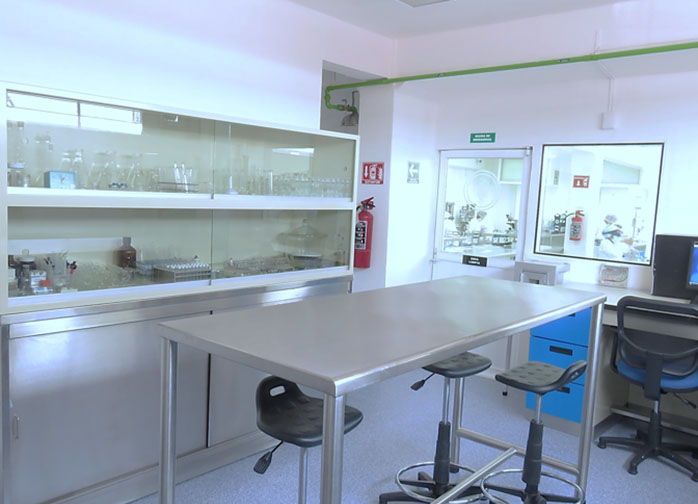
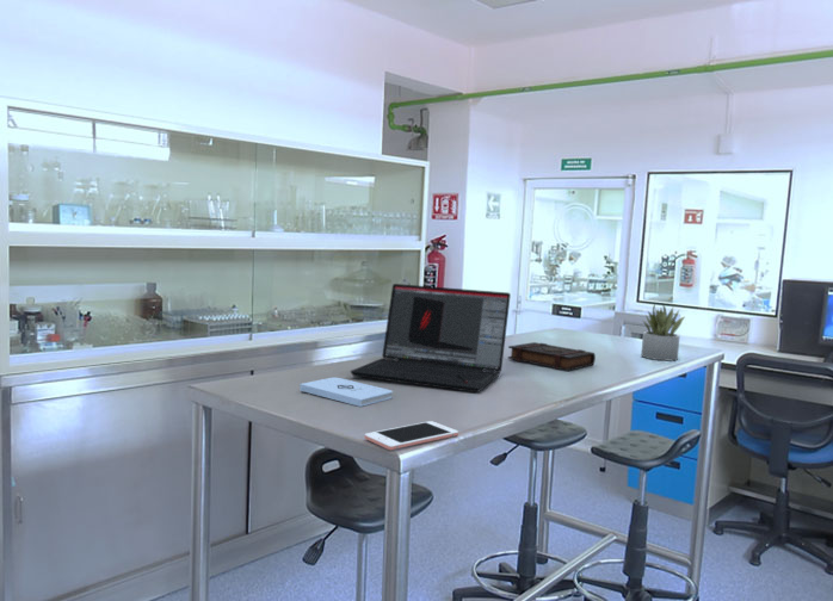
+ notepad [298,377,394,408]
+ cell phone [363,420,459,451]
+ succulent plant [640,302,686,361]
+ book [507,341,597,372]
+ laptop [348,283,512,394]
